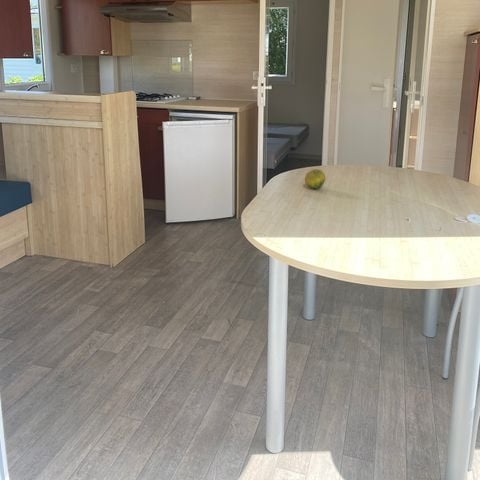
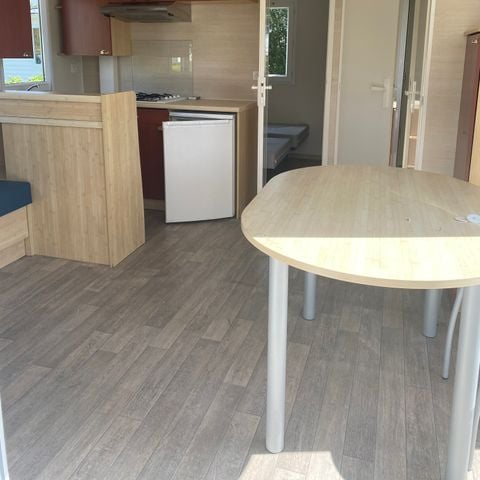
- fruit [304,168,326,190]
